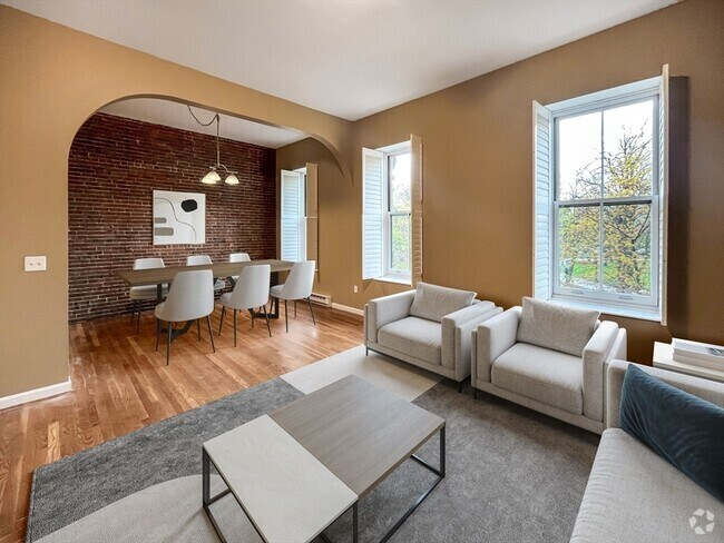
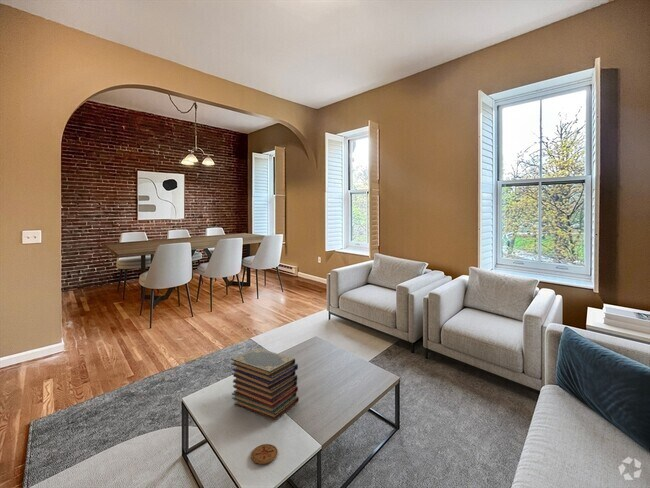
+ book stack [230,347,300,421]
+ coaster [250,443,279,465]
